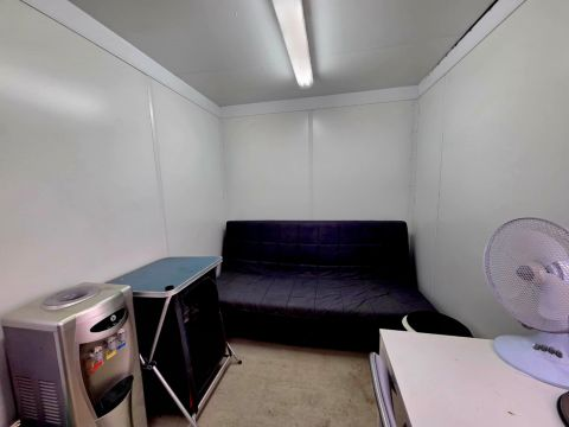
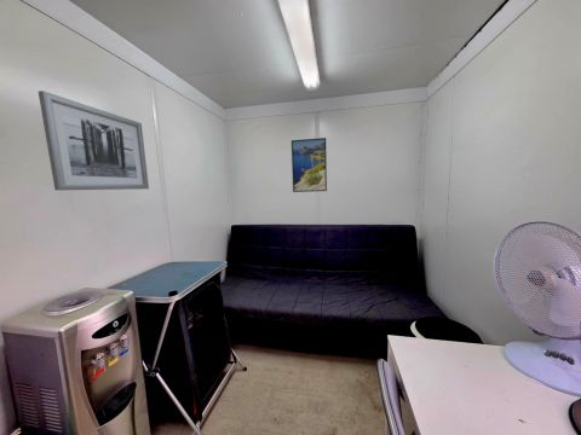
+ wall art [38,89,150,191]
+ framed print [290,137,328,193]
